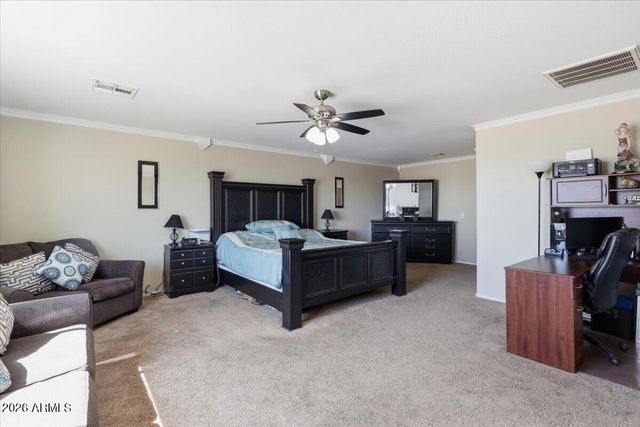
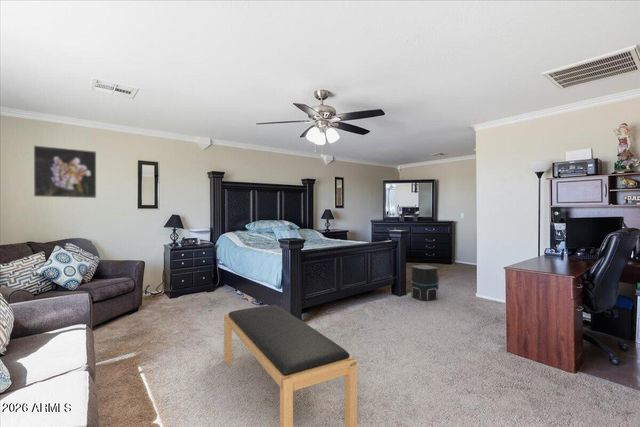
+ bench [223,304,358,427]
+ speaker [410,264,440,302]
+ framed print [33,144,97,199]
